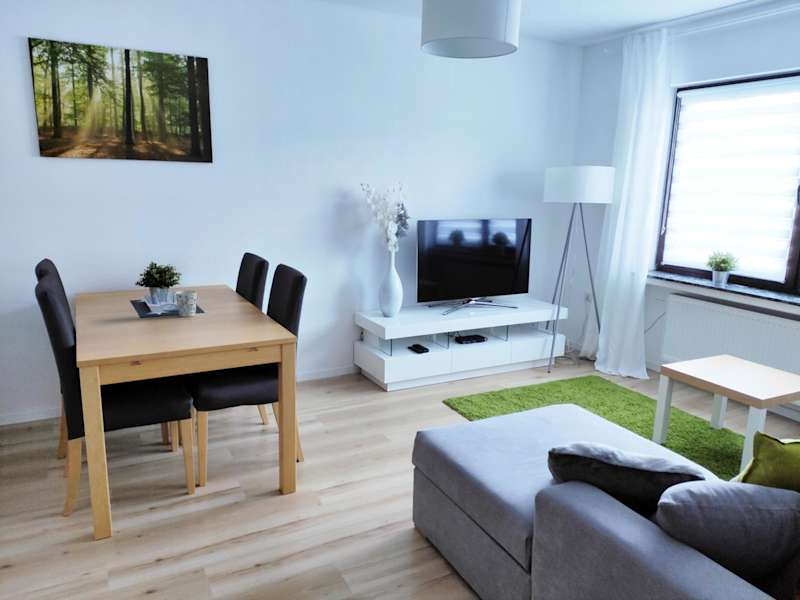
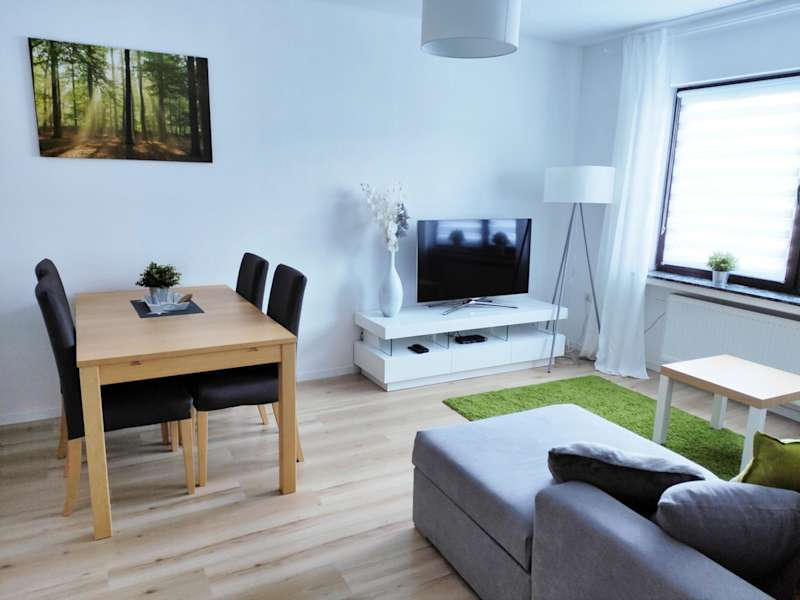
- cup [175,289,198,318]
